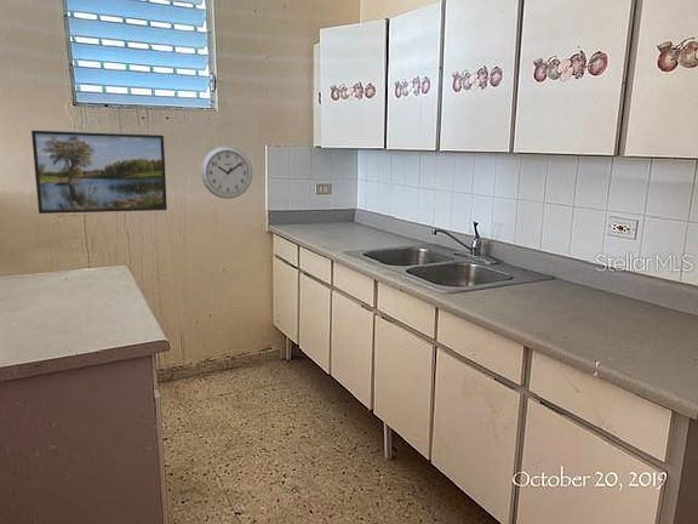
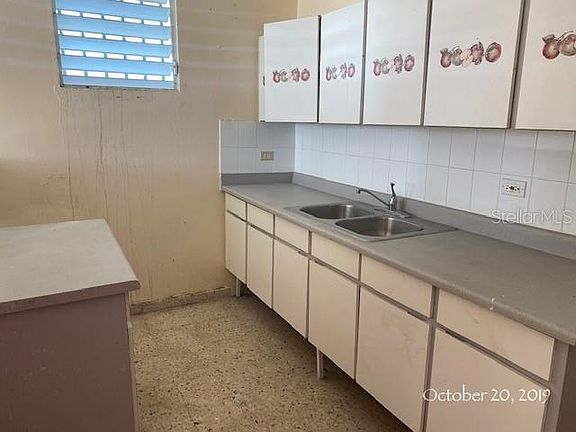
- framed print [30,130,168,215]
- wall clock [200,146,253,200]
